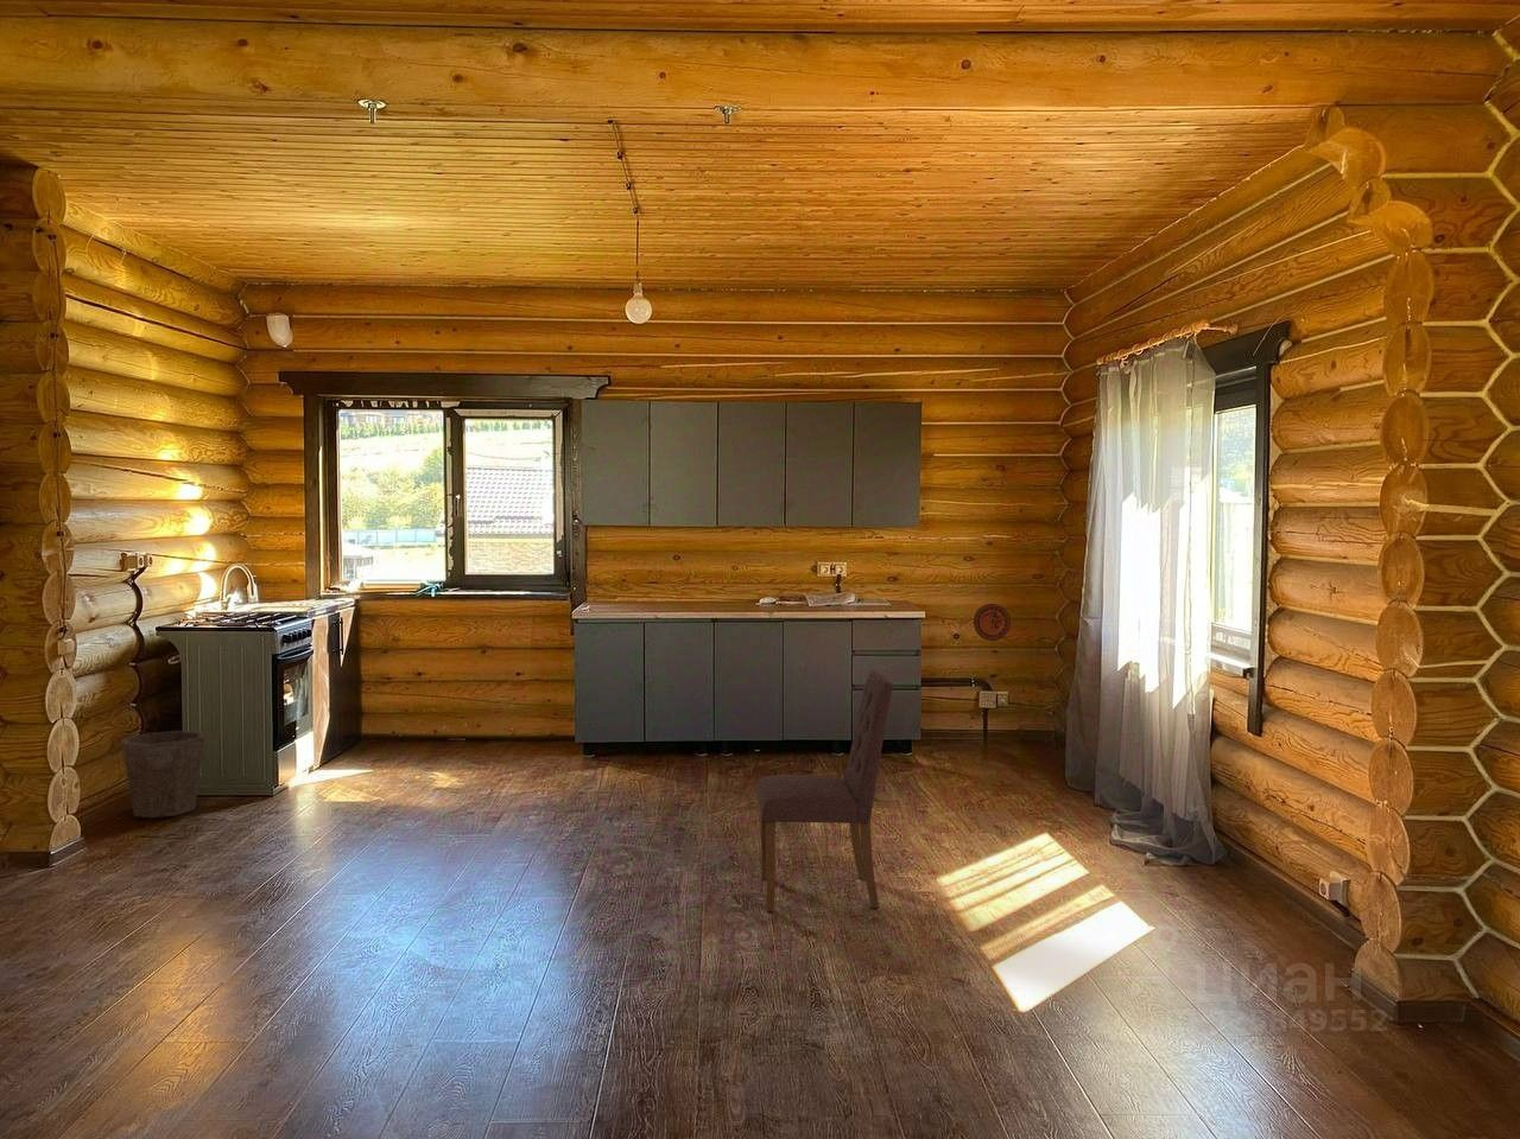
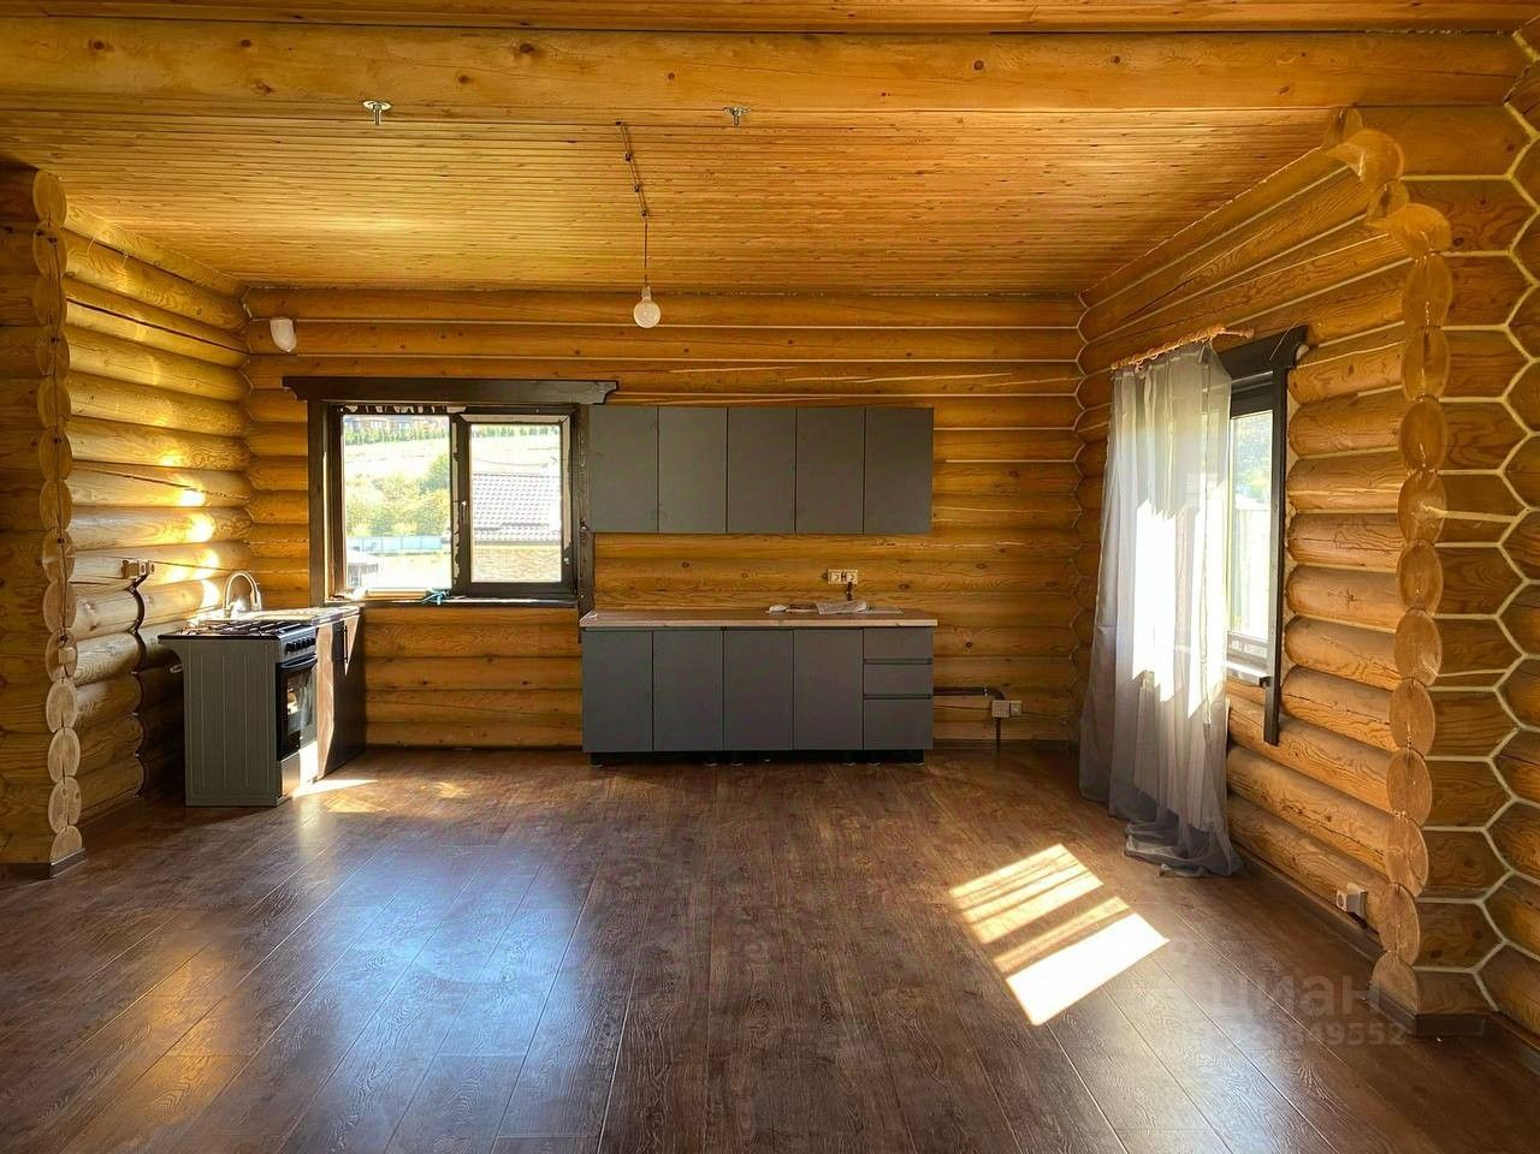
- waste bin [120,730,206,818]
- dining chair [756,669,894,913]
- decorative plate [973,603,1011,641]
